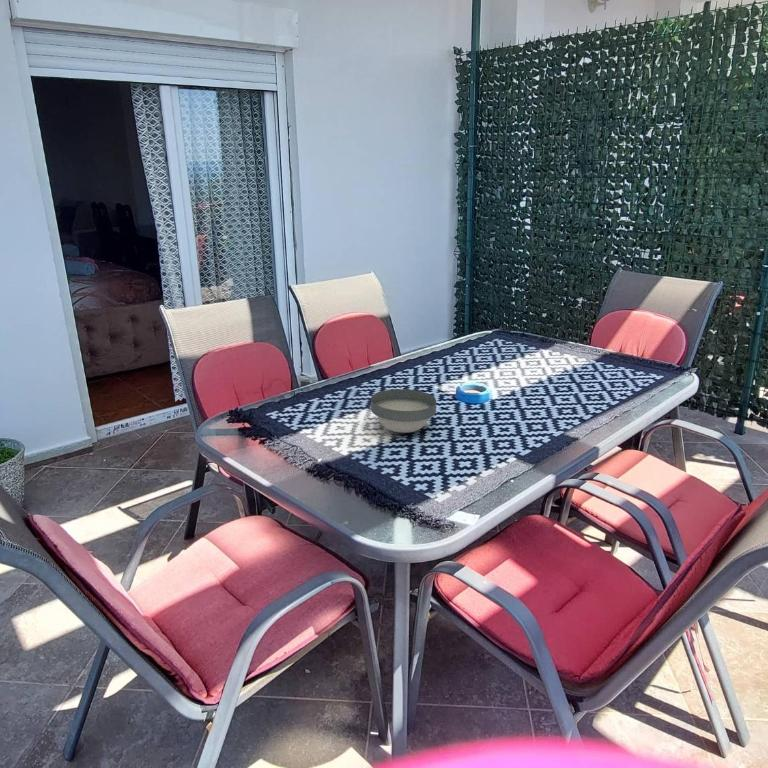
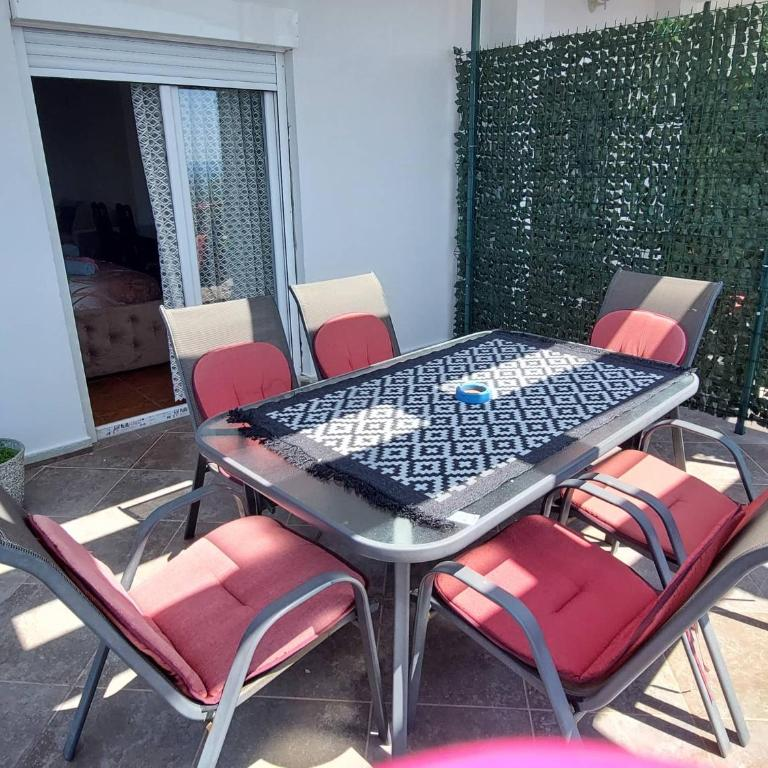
- bowl [370,388,437,434]
